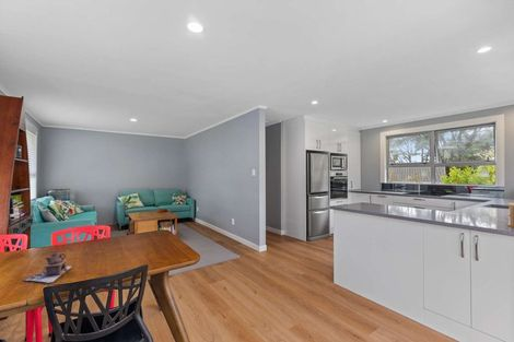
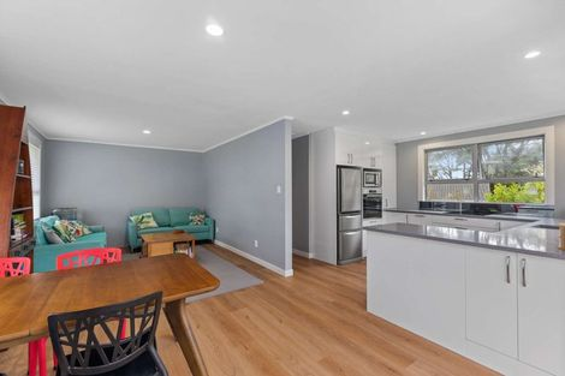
- teapot [22,251,72,284]
